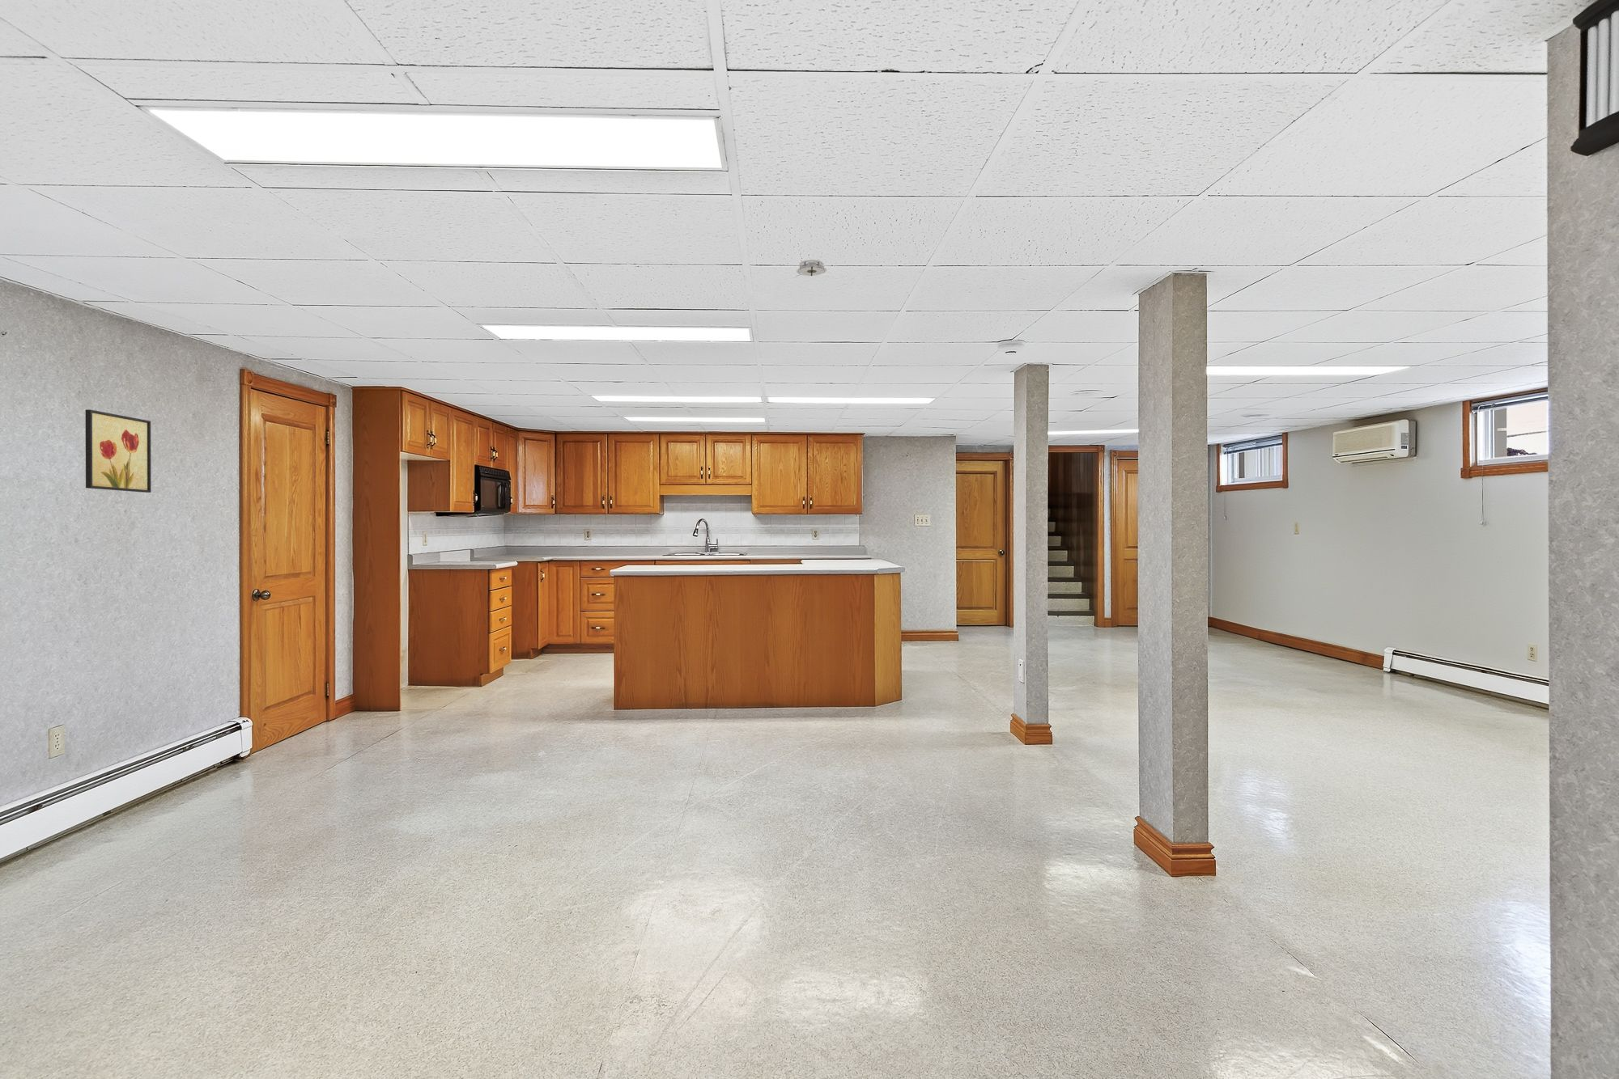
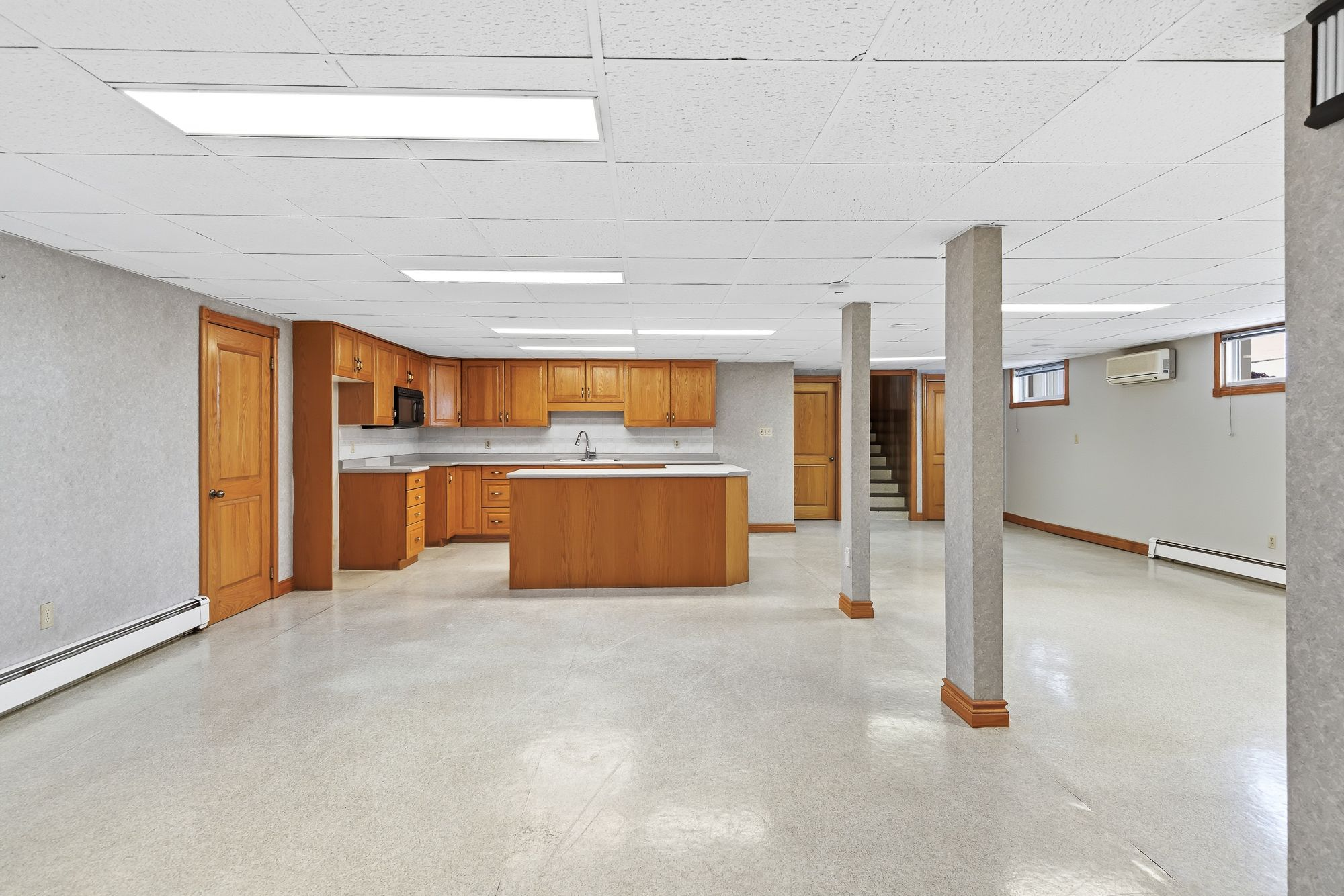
- wall art [86,408,152,494]
- smoke detector [795,259,828,277]
